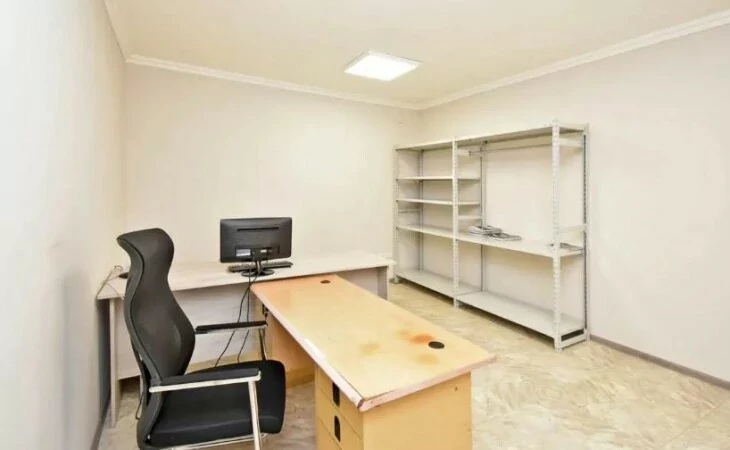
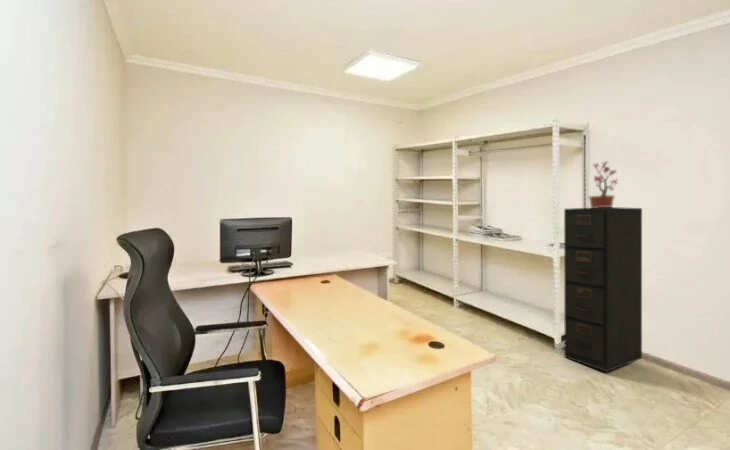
+ filing cabinet [563,206,643,373]
+ potted plant [588,161,619,208]
